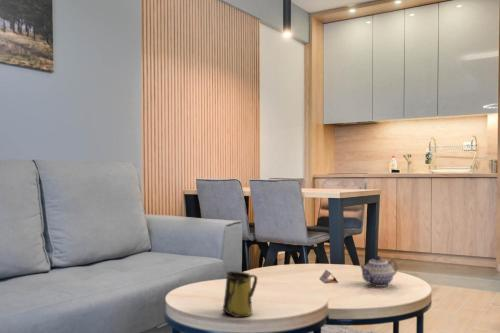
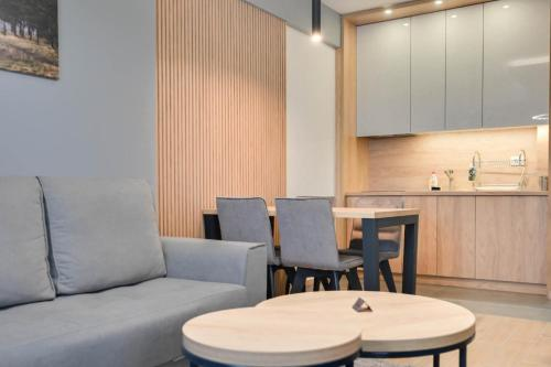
- teapot [359,255,398,288]
- mug [222,270,259,318]
